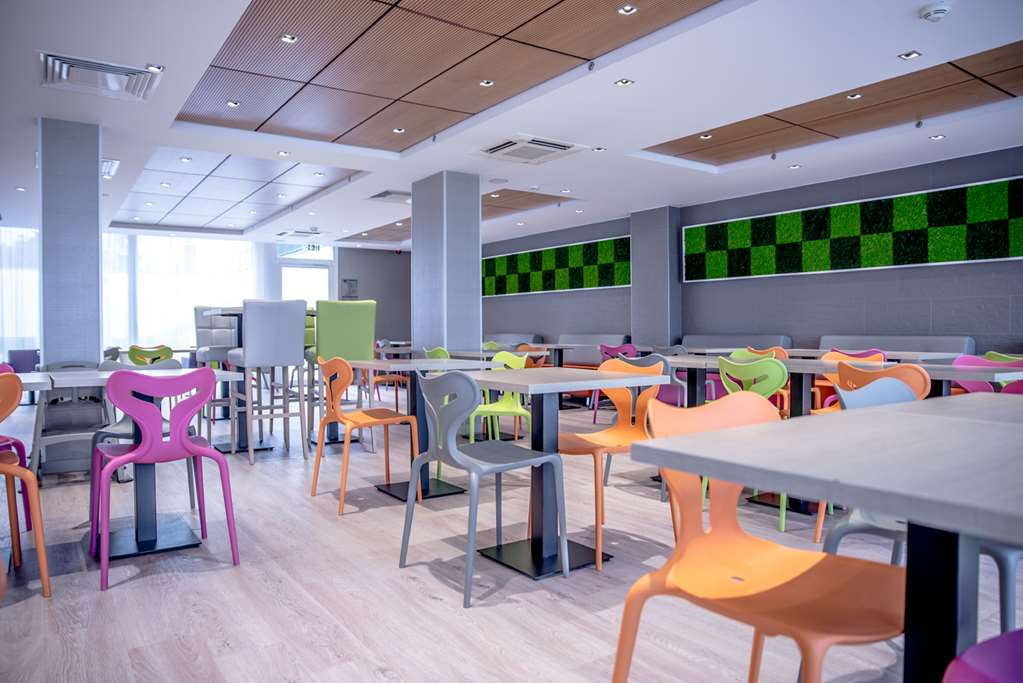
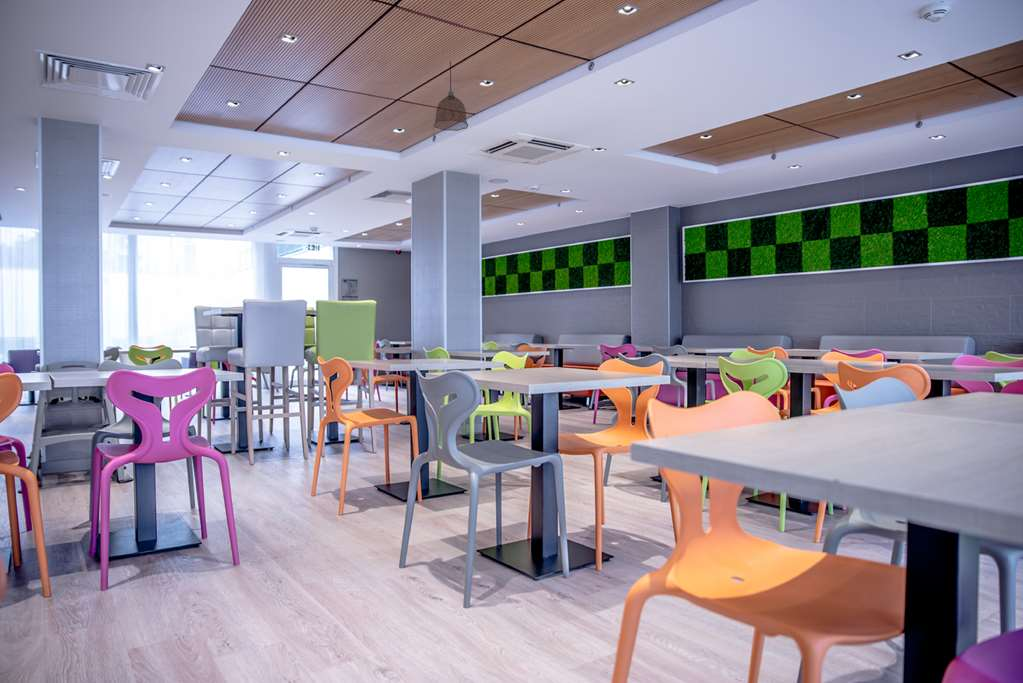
+ pendant lamp [433,60,469,132]
